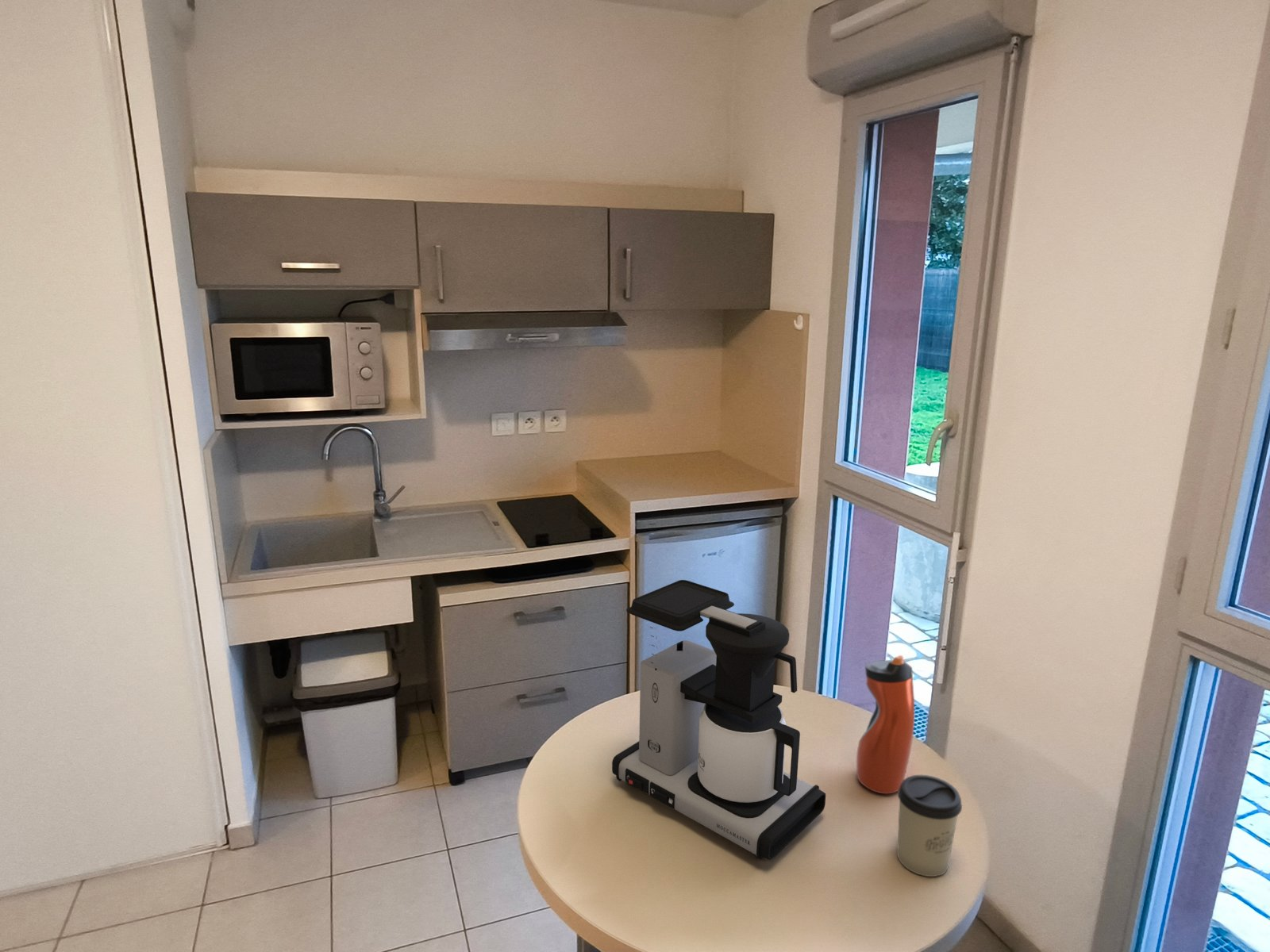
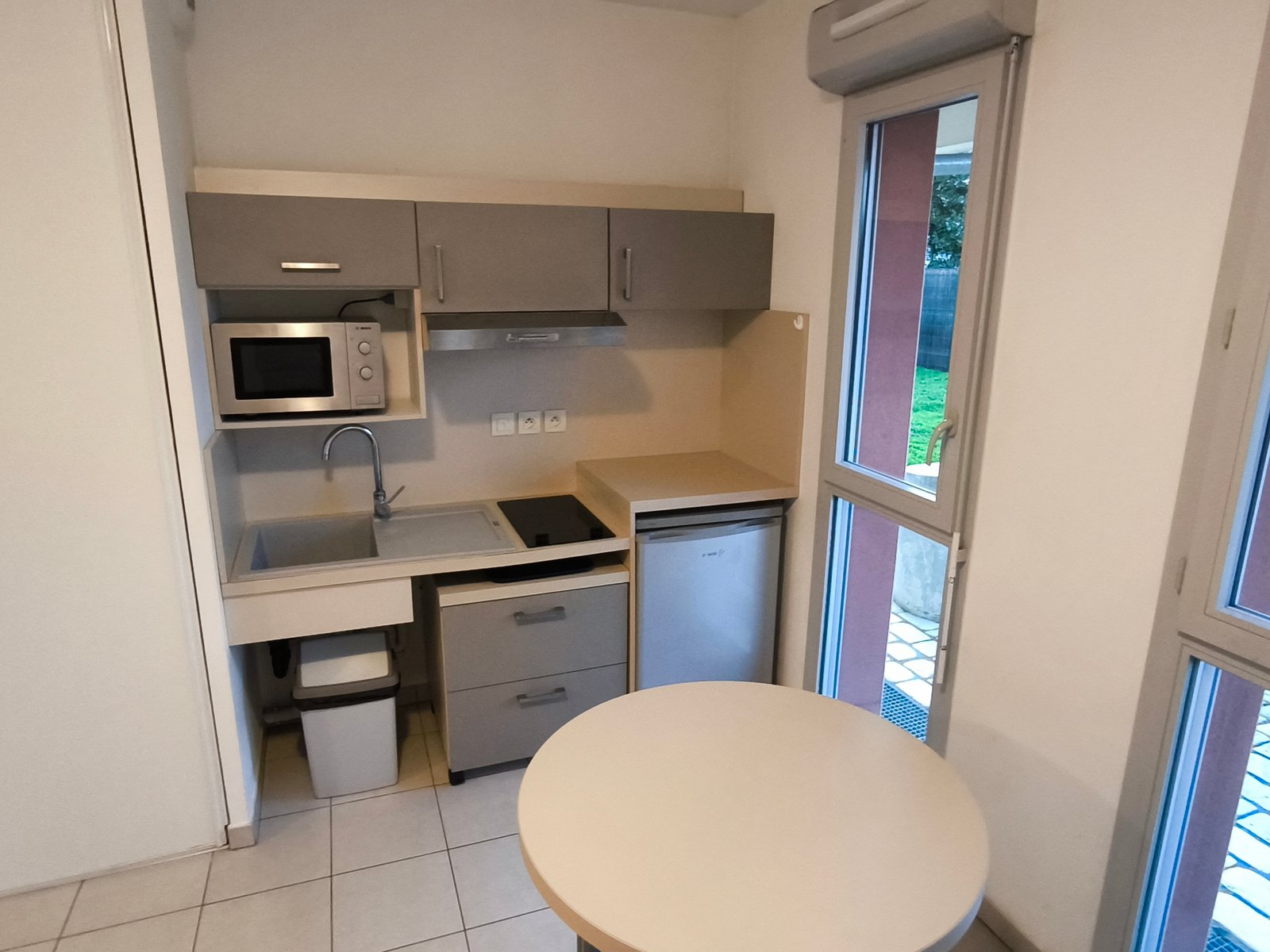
- cup [896,774,963,877]
- coffee maker [611,579,826,862]
- water bottle [856,655,915,795]
